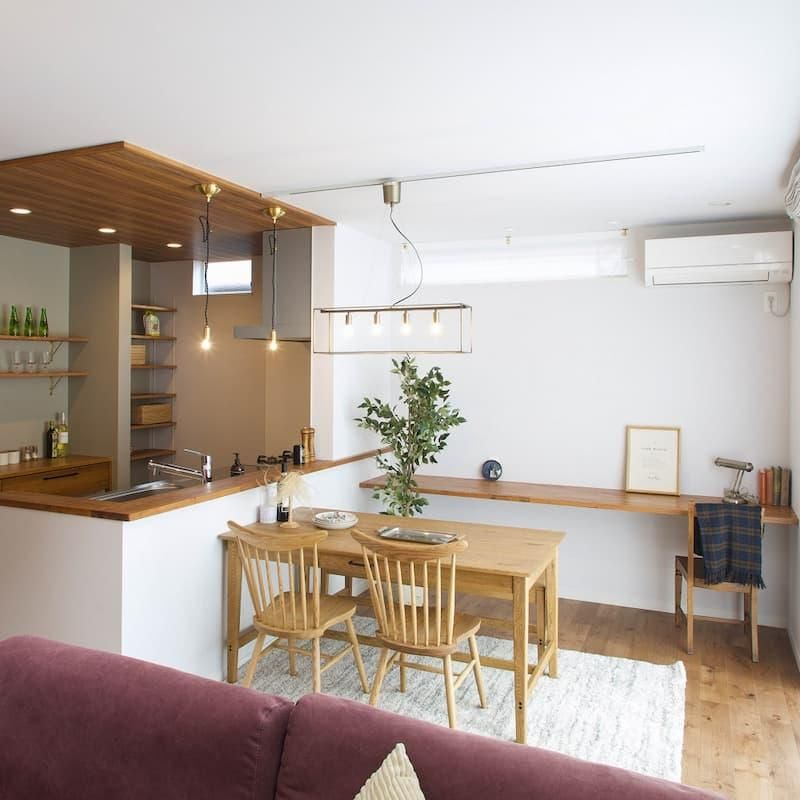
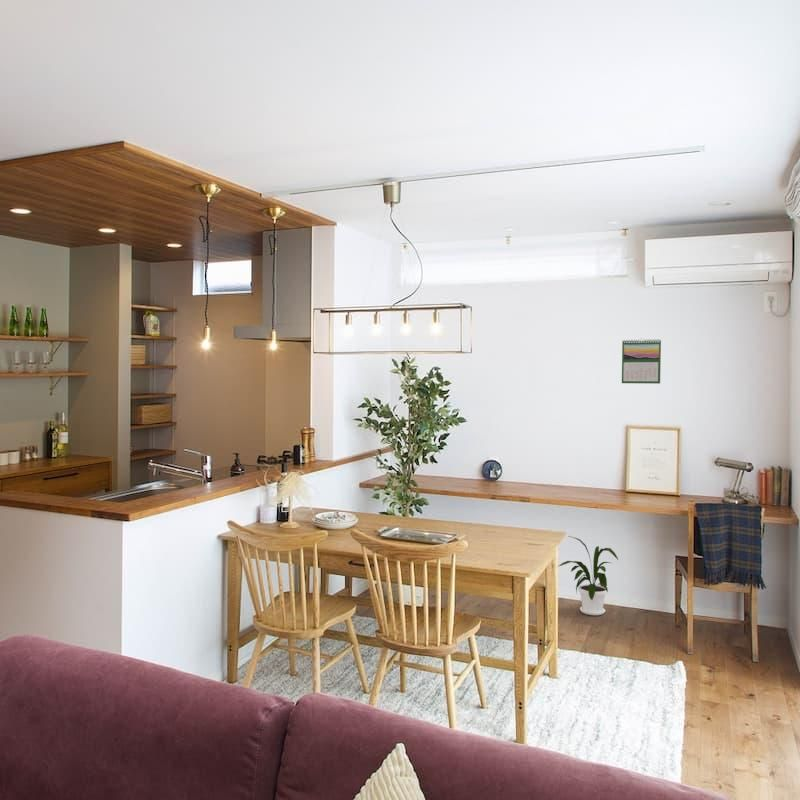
+ calendar [621,338,662,385]
+ house plant [558,535,619,616]
